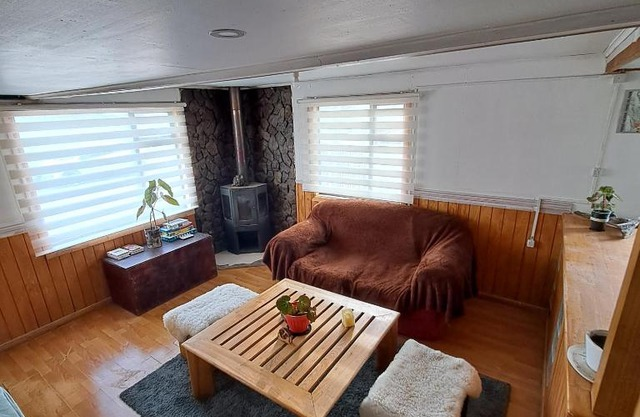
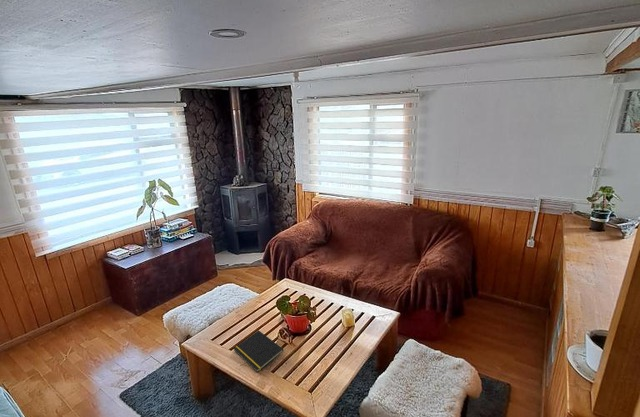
+ notepad [233,329,284,373]
